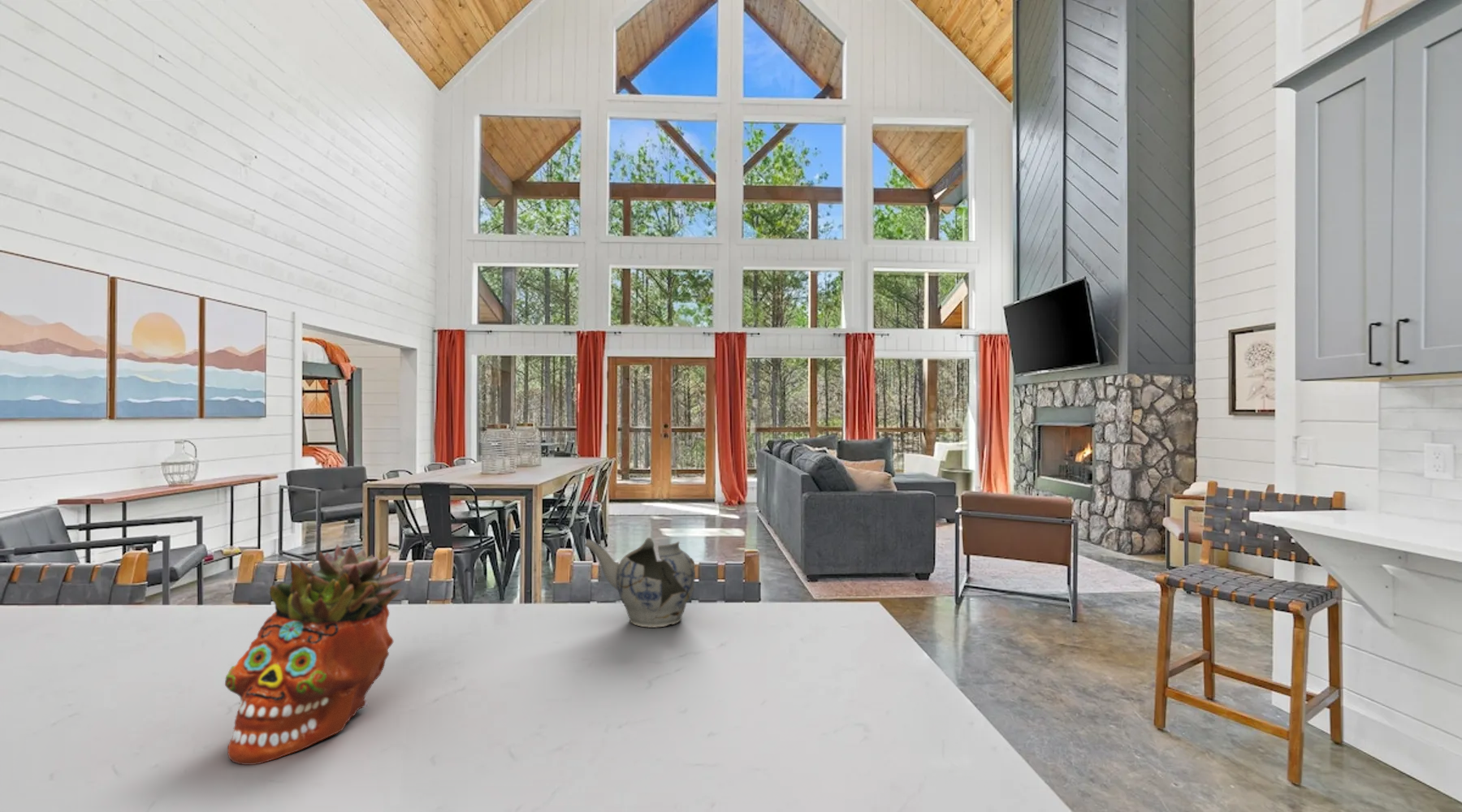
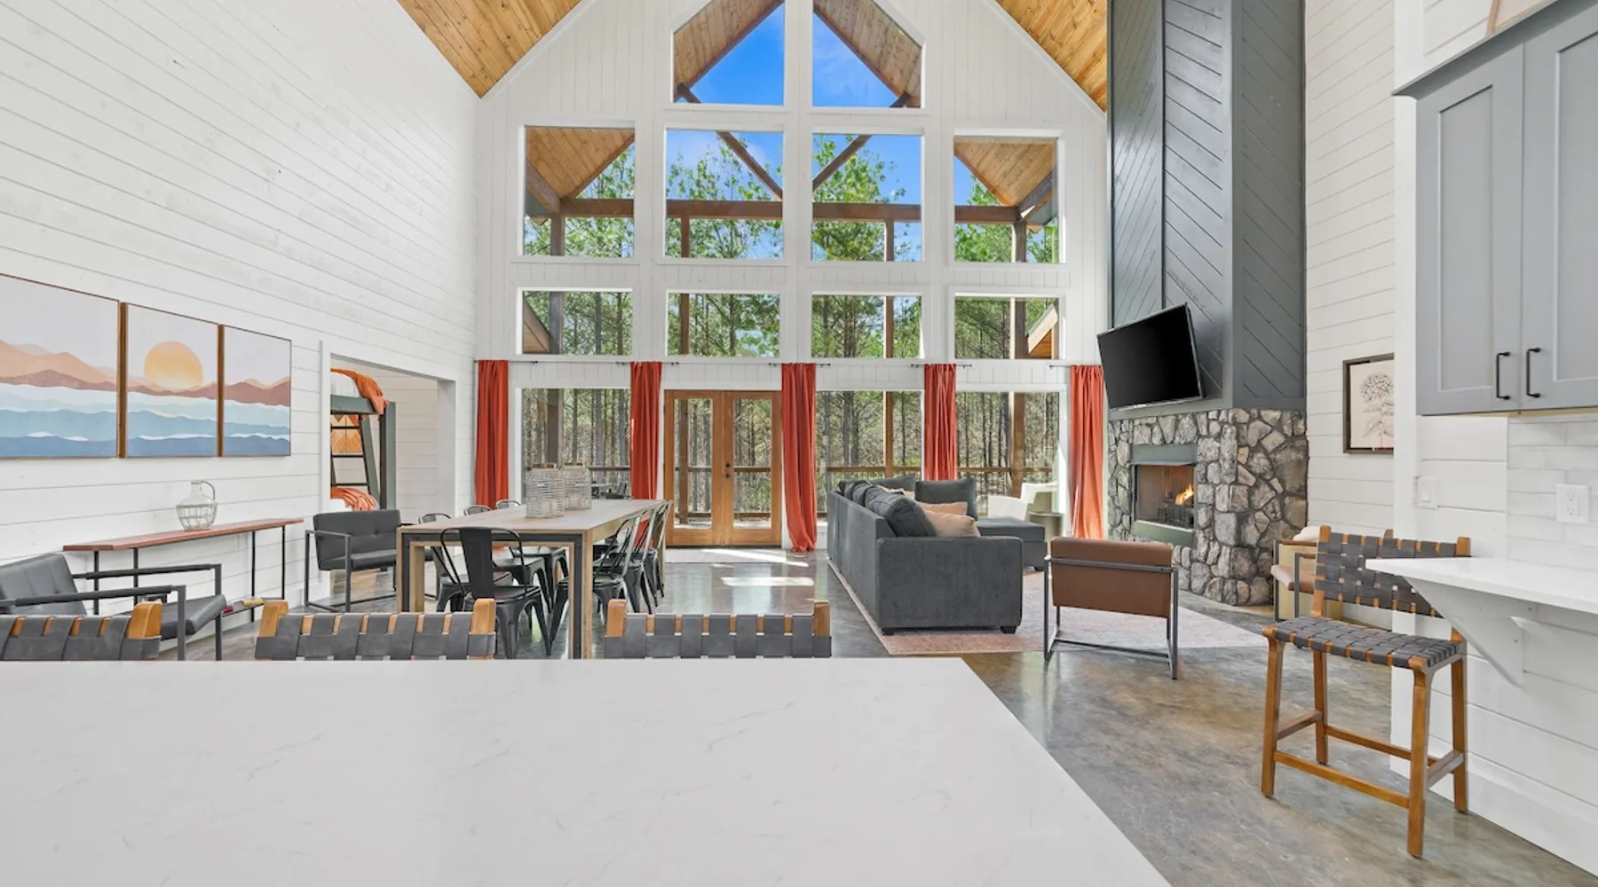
- succulent planter [224,544,406,766]
- teapot [584,537,696,628]
